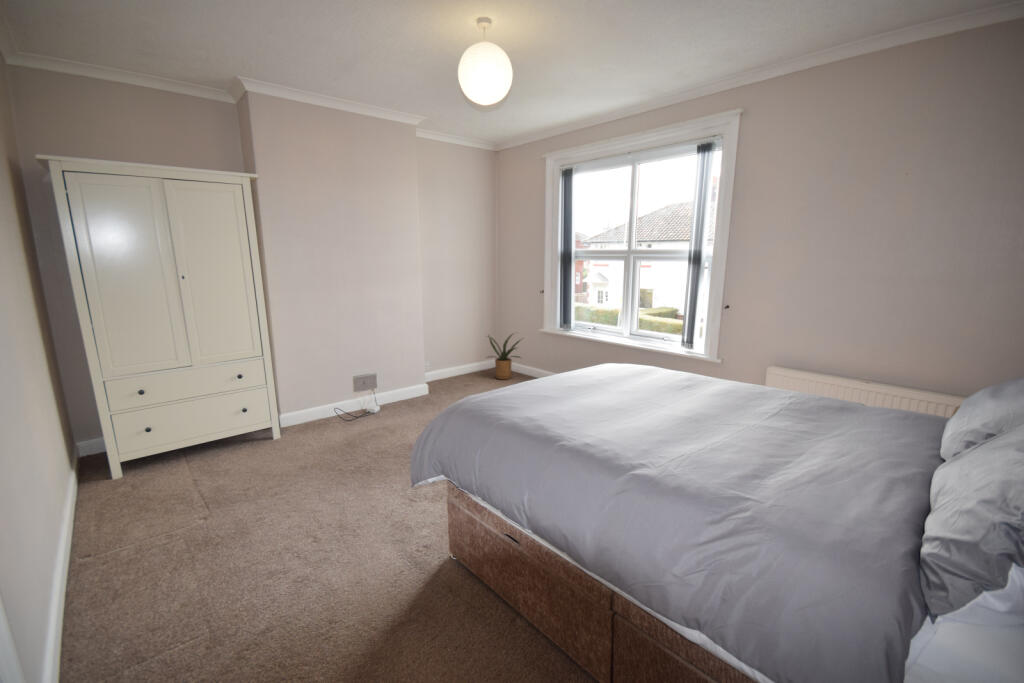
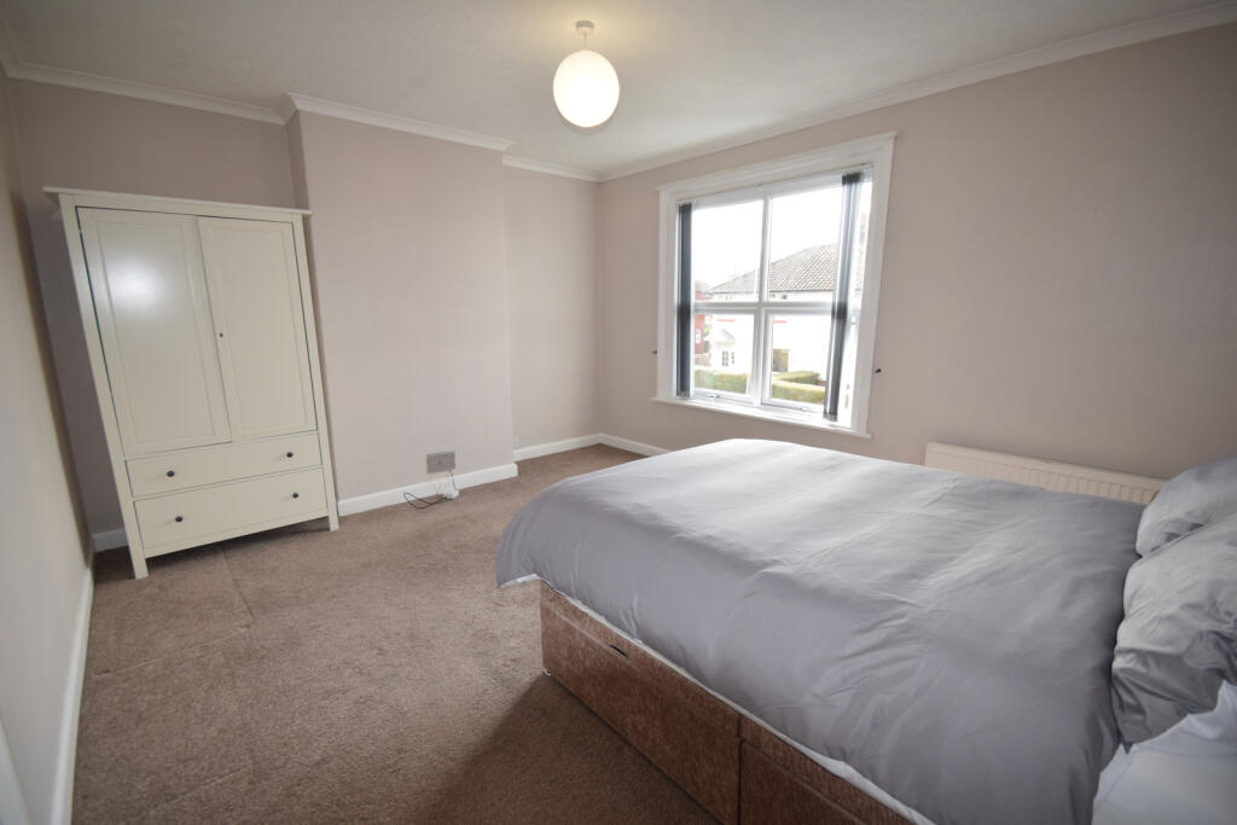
- house plant [485,331,525,380]
